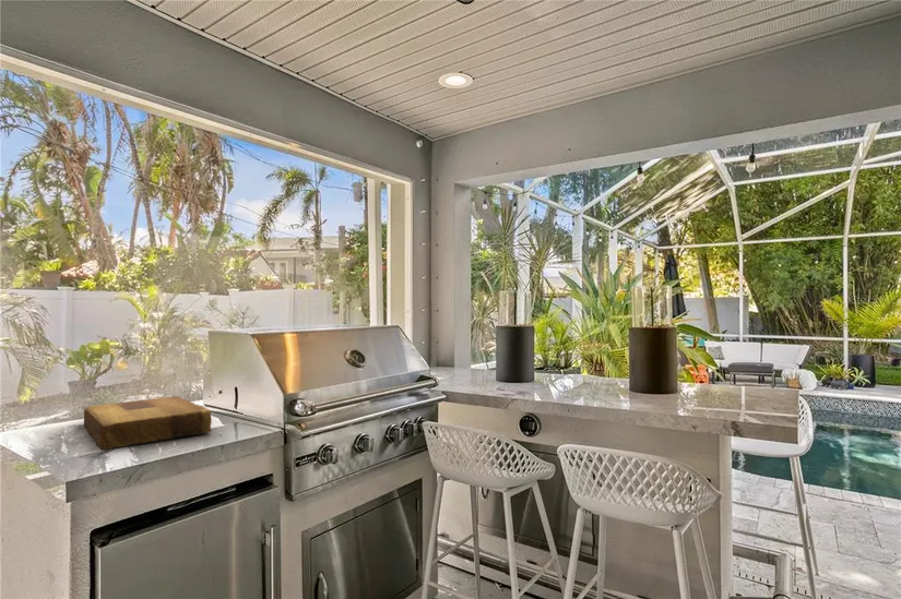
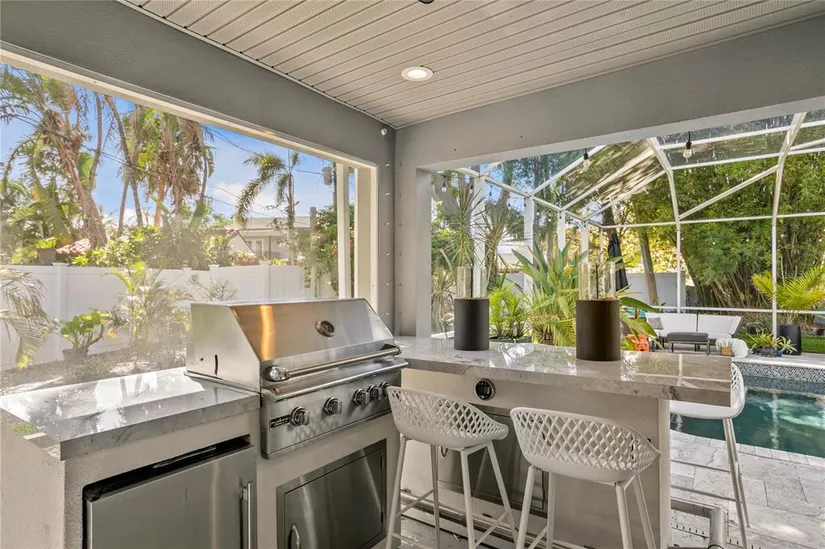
- cutting board [83,395,213,451]
